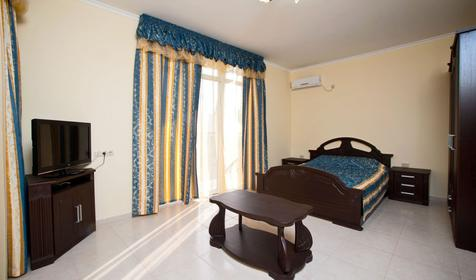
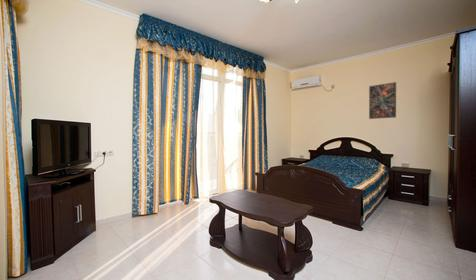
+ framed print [368,81,397,120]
